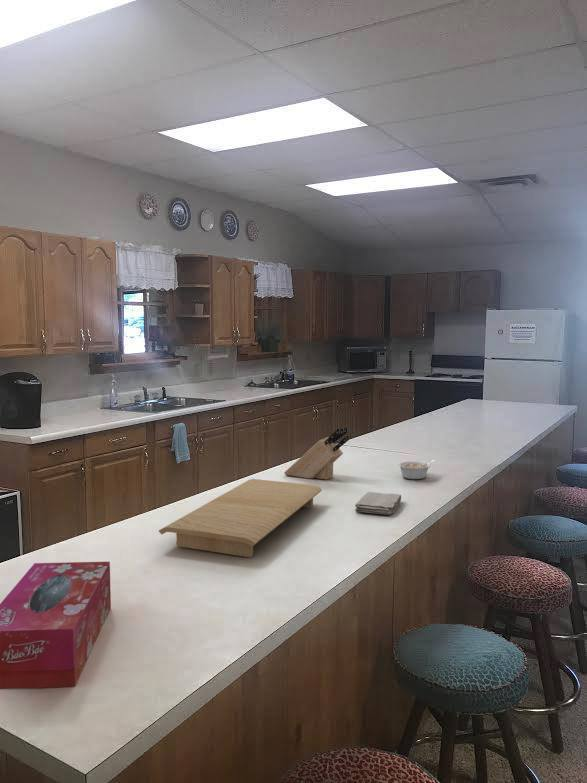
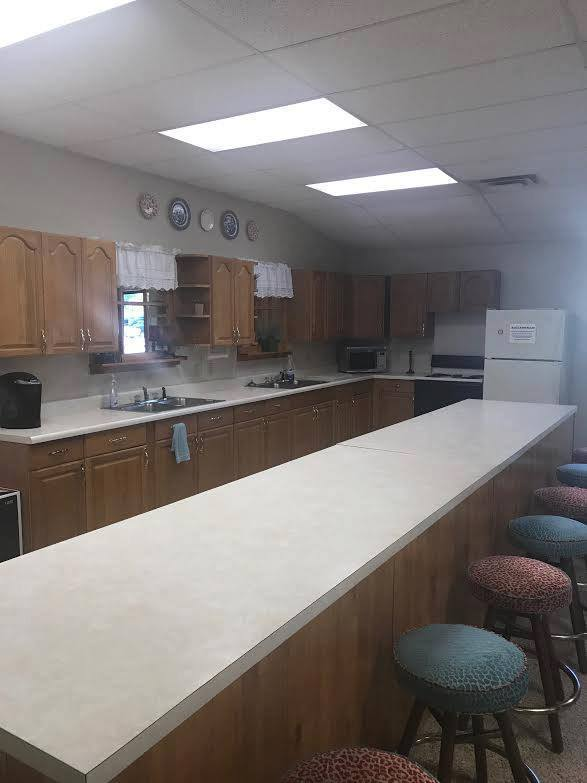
- cutting board [158,478,323,558]
- knife block [283,426,350,481]
- washcloth [354,491,402,516]
- tissue box [0,561,112,690]
- legume [397,458,436,480]
